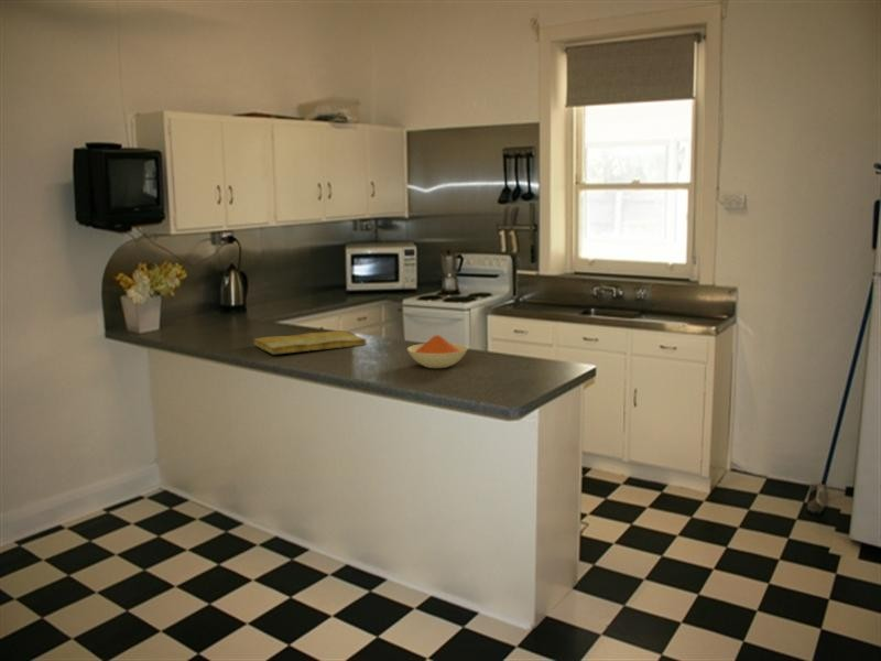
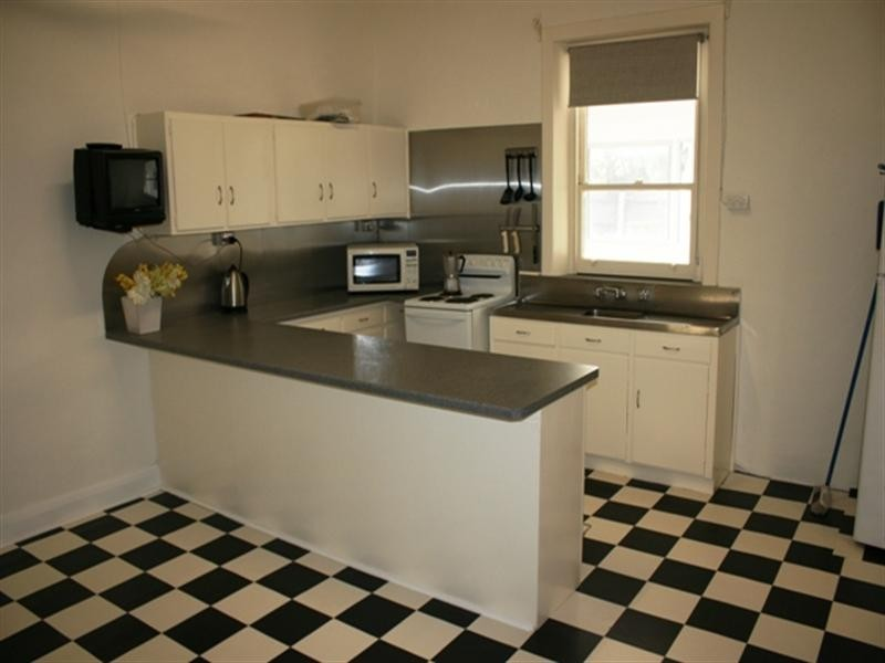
- bowl [406,334,469,369]
- cutting board [253,329,367,356]
